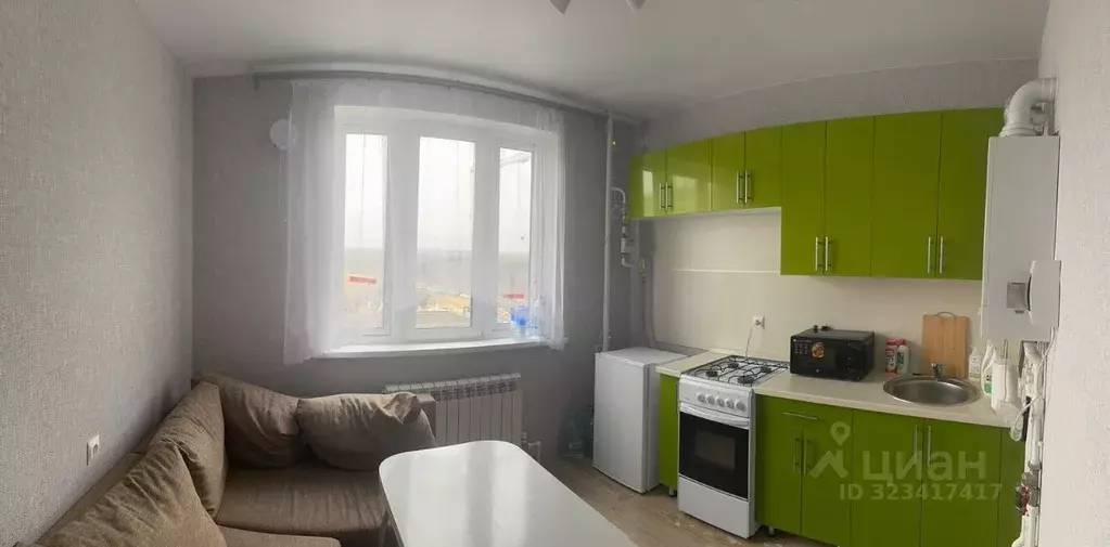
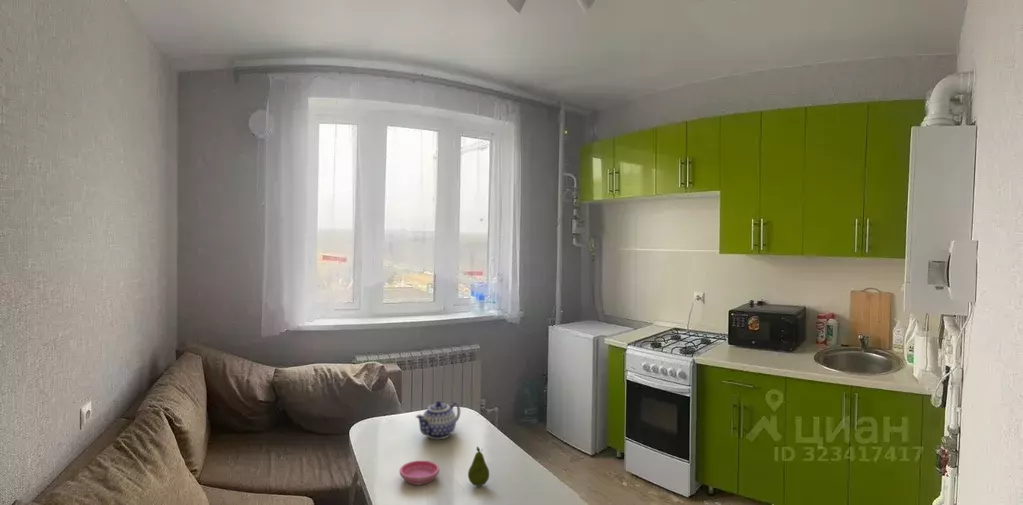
+ fruit [467,445,490,487]
+ teapot [415,400,461,440]
+ saucer [399,460,440,486]
